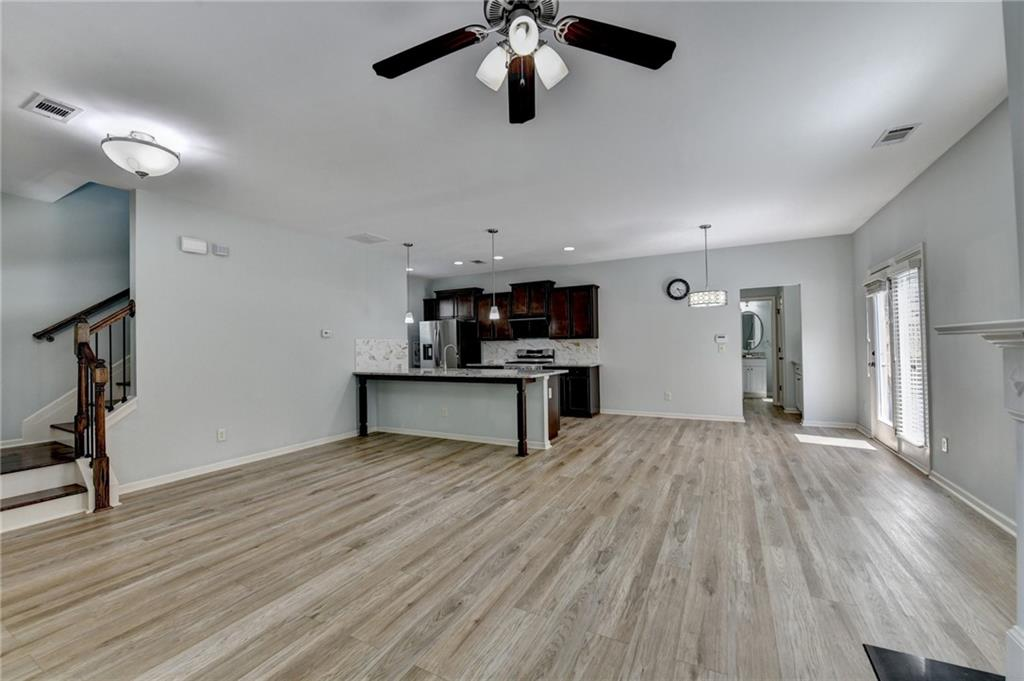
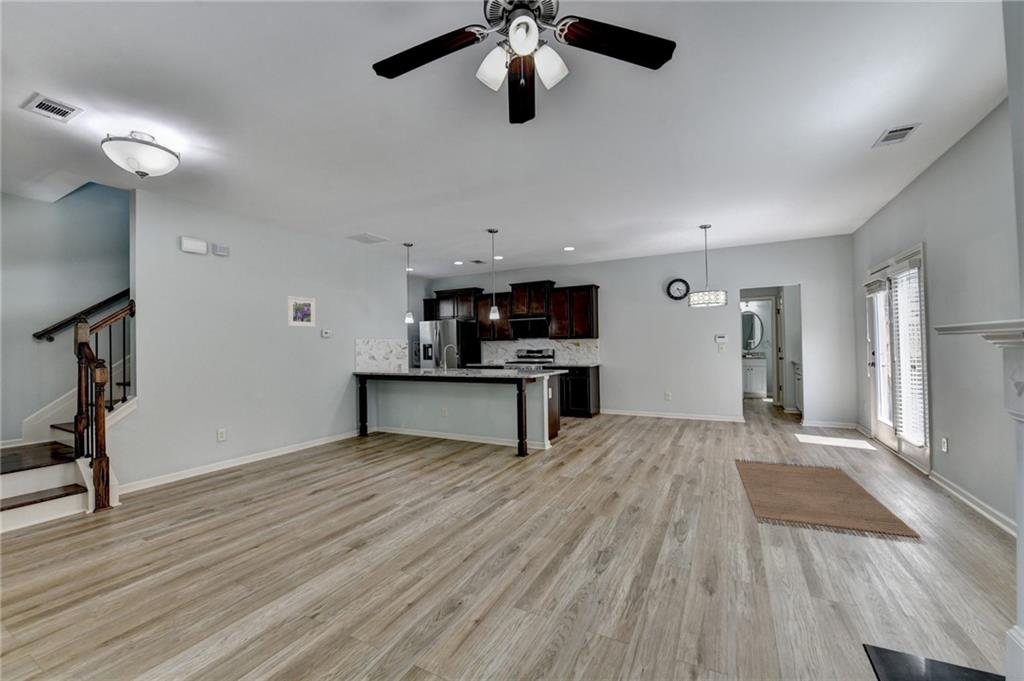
+ rug [734,458,926,544]
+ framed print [286,295,317,328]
